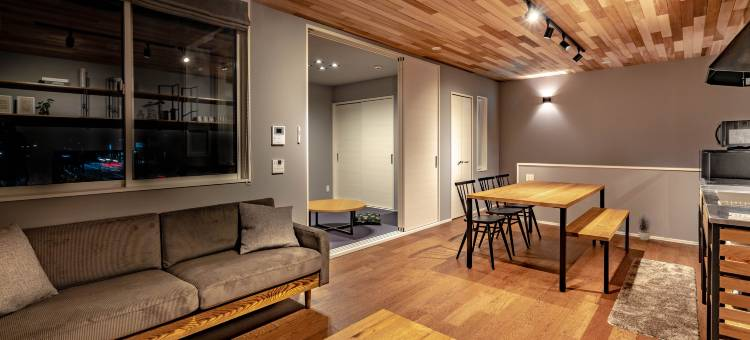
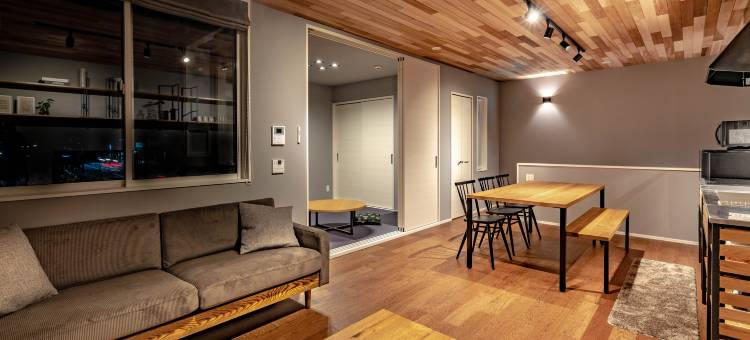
- potted plant [637,215,669,242]
